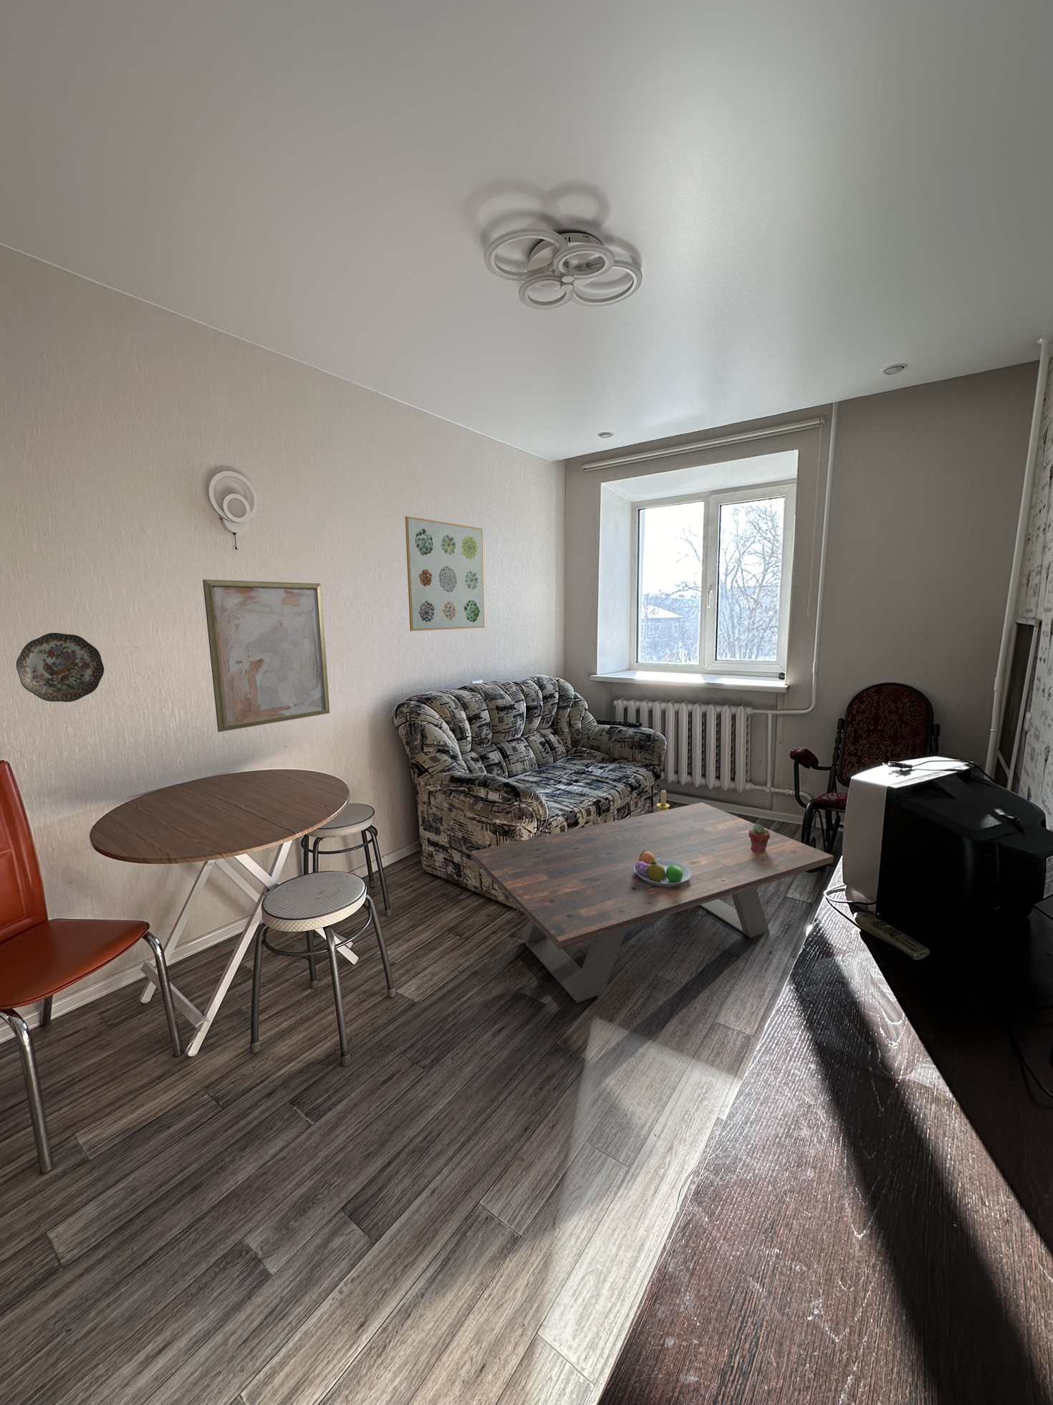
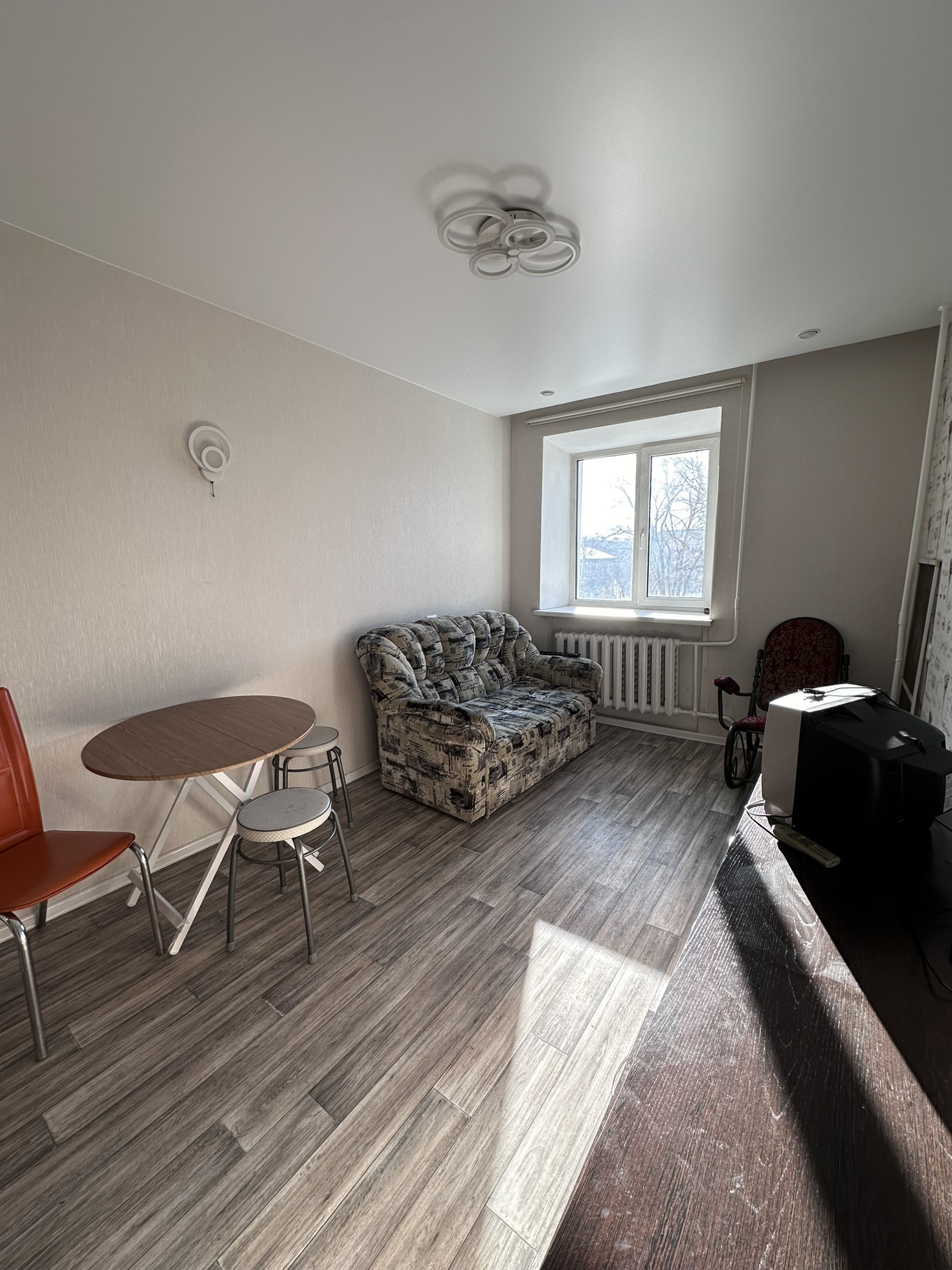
- wall art [202,580,331,732]
- candle holder [656,789,670,811]
- potted succulent [749,824,770,852]
- decorative plate [15,633,105,702]
- fruit bowl [634,851,691,887]
- wall art [405,516,486,632]
- coffee table [470,802,834,1003]
